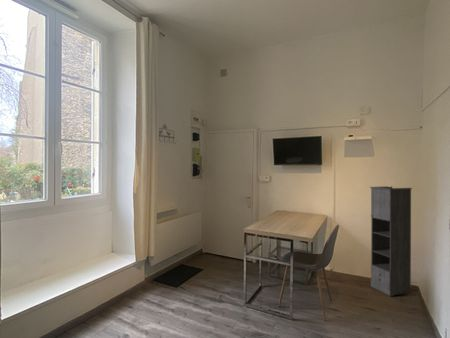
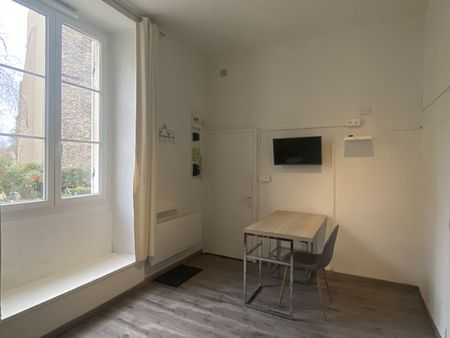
- storage cabinet [369,185,413,297]
